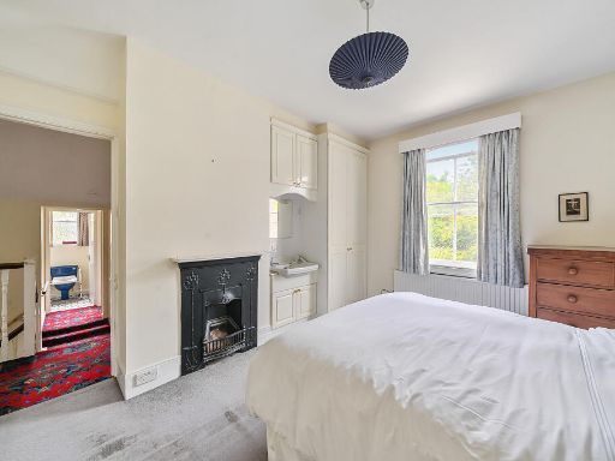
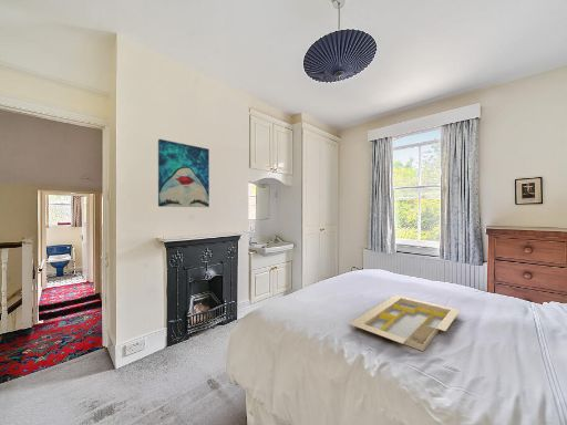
+ serving tray [348,293,461,352]
+ wall art [157,138,210,208]
